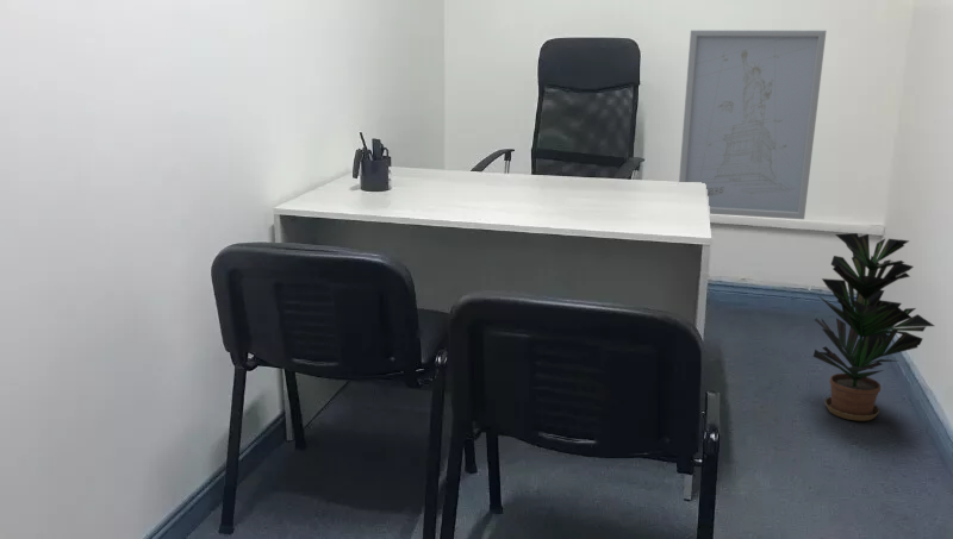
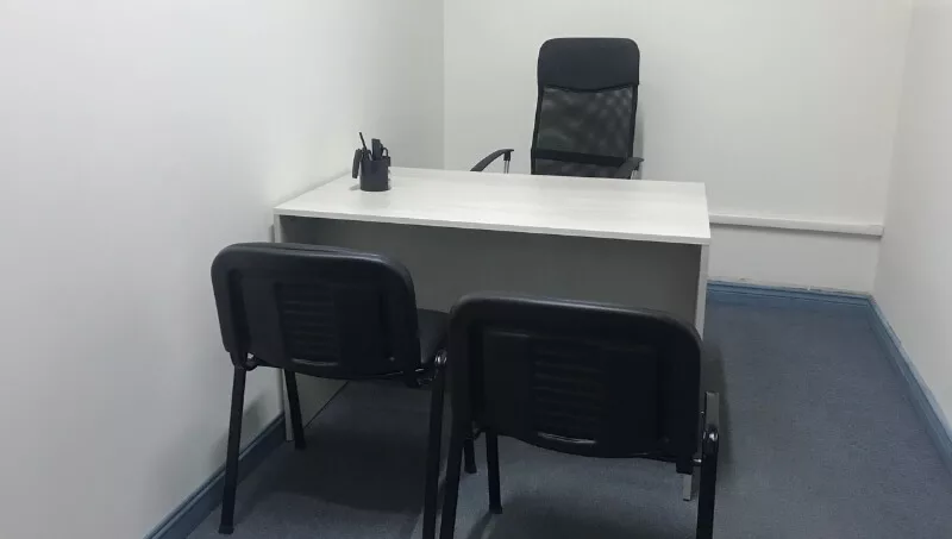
- wall art [678,29,827,220]
- potted plant [812,232,935,422]
